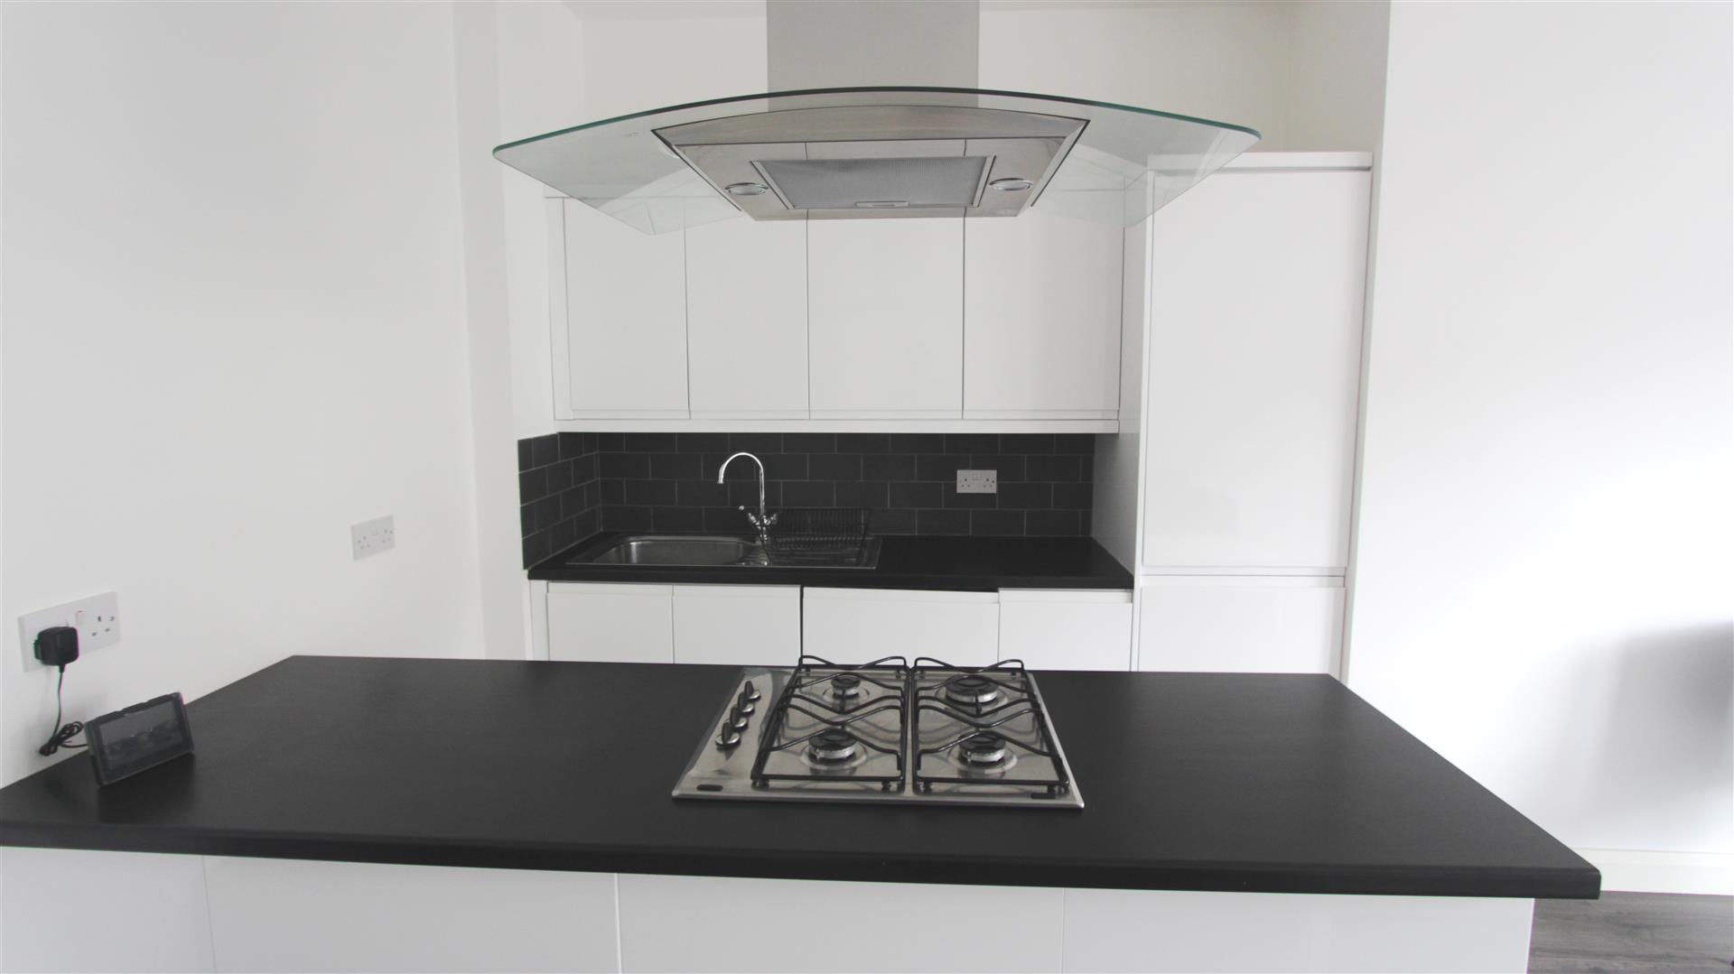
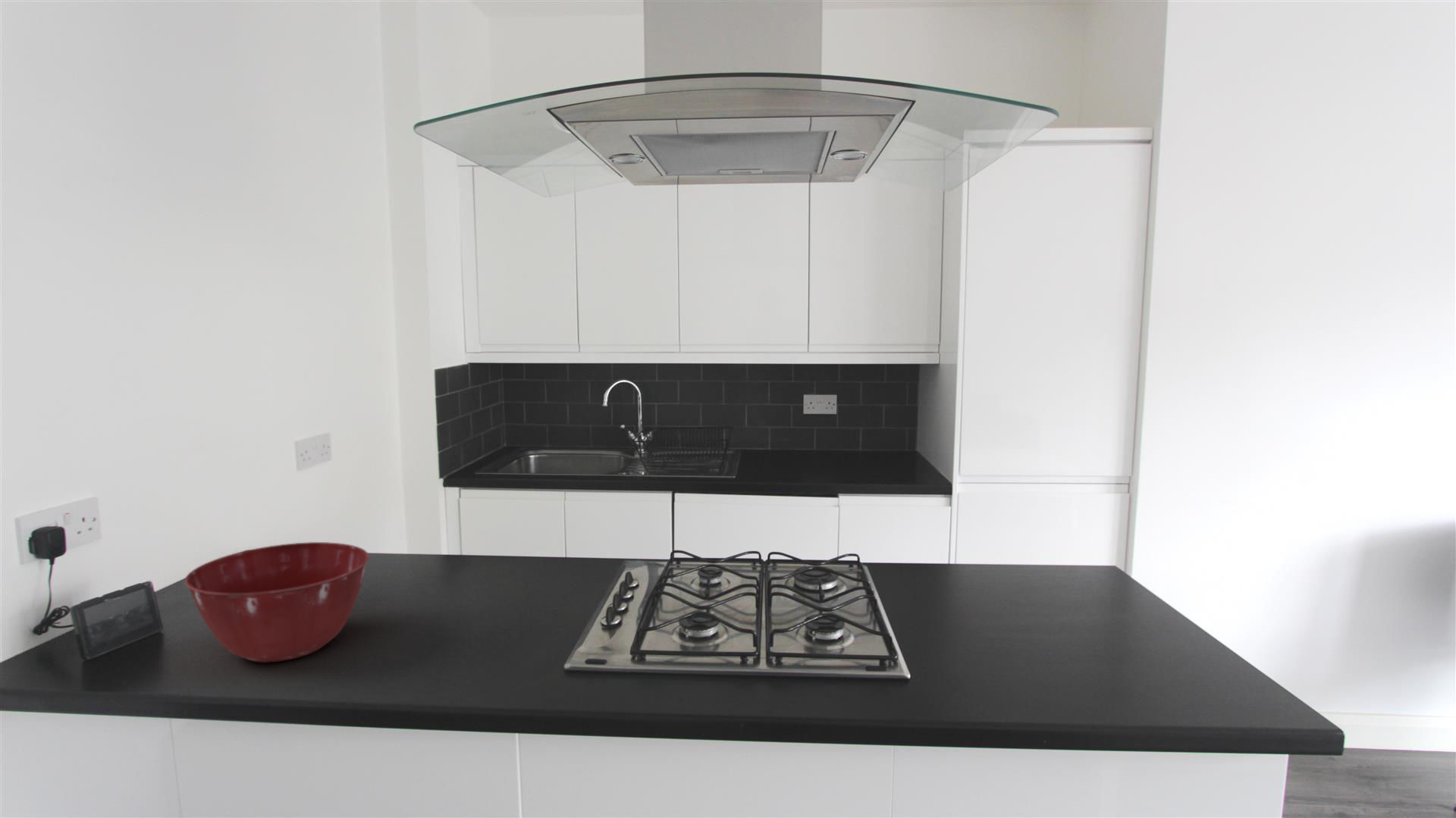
+ mixing bowl [184,541,370,663]
